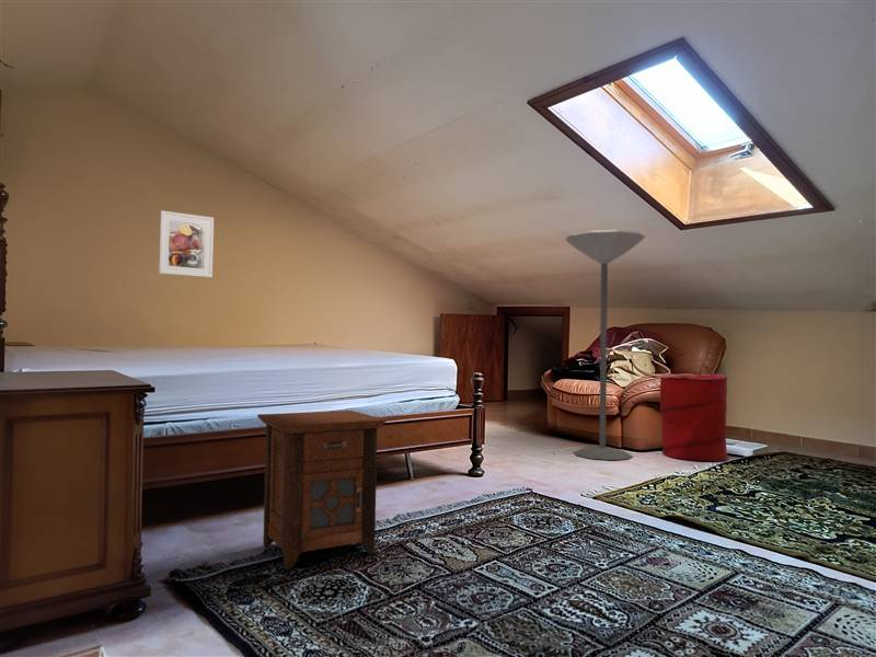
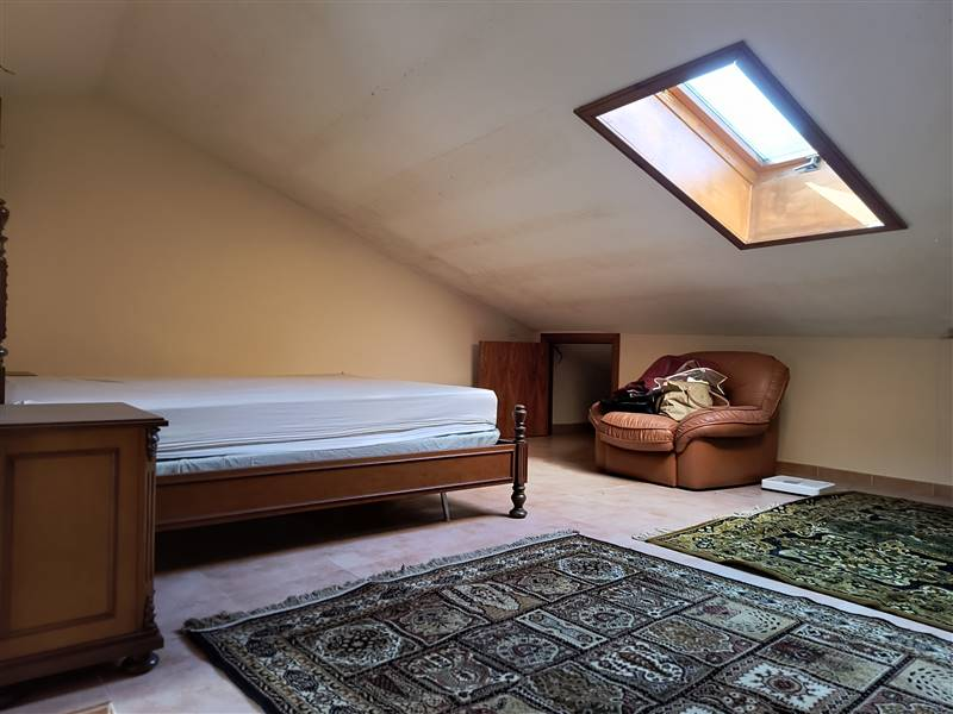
- laundry hamper [659,373,729,462]
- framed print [158,209,215,278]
- floor lamp [564,229,646,461]
- nightstand [256,410,388,570]
